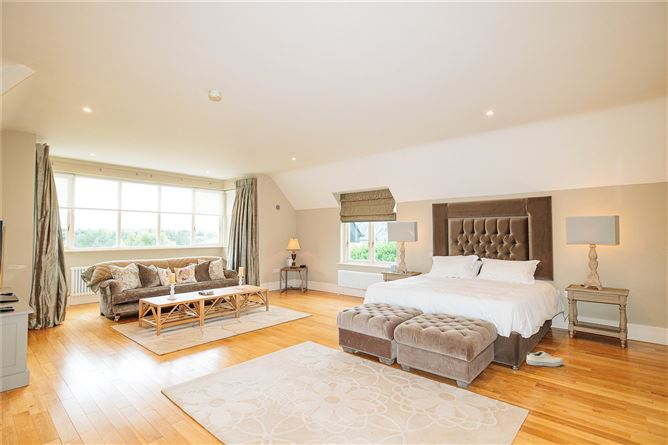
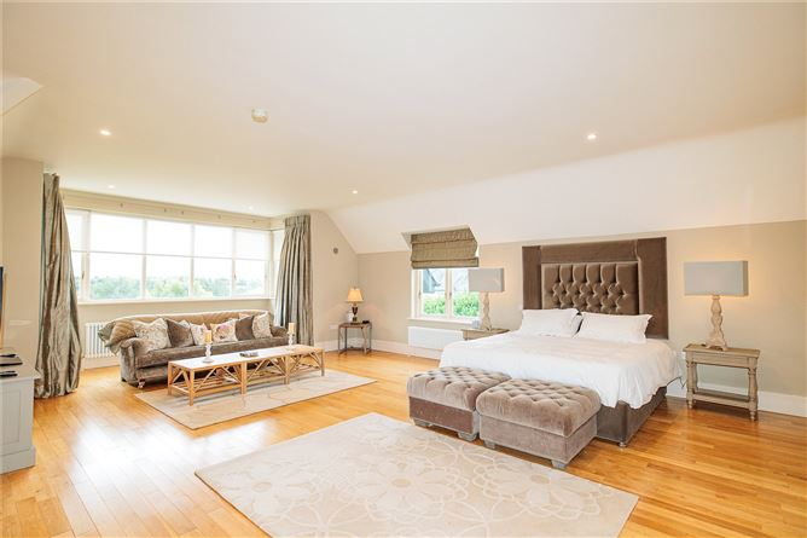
- shoe [525,350,564,368]
